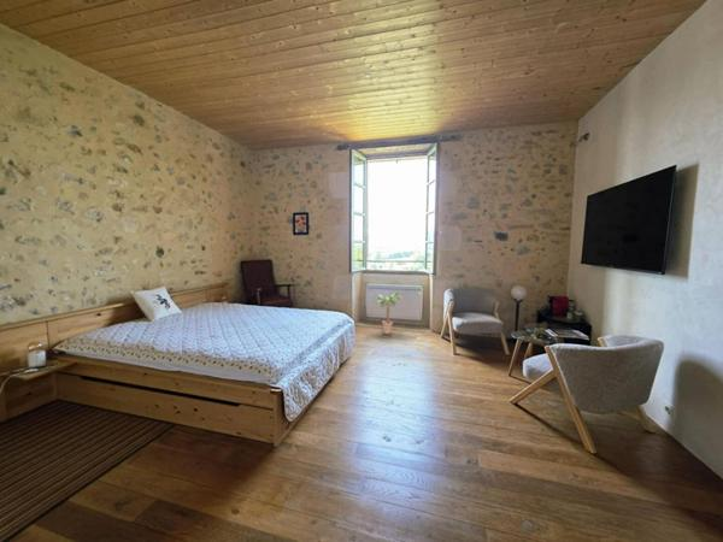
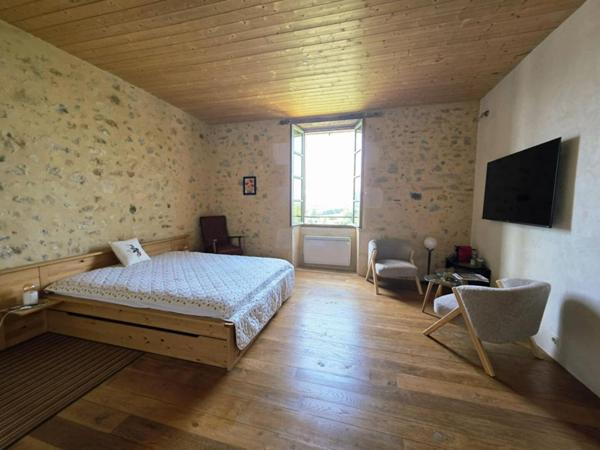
- potted plant [375,291,402,335]
